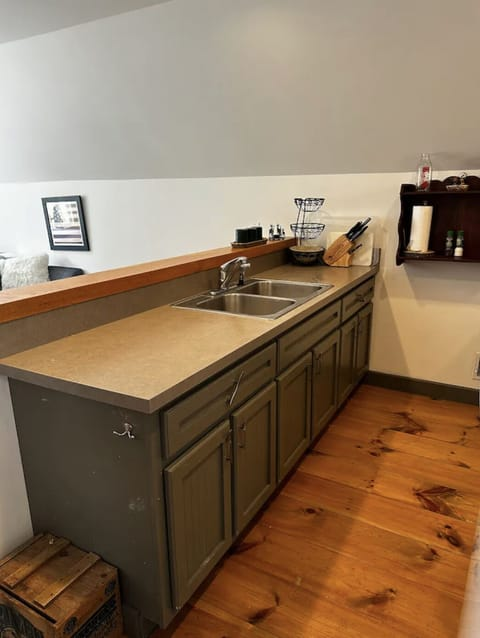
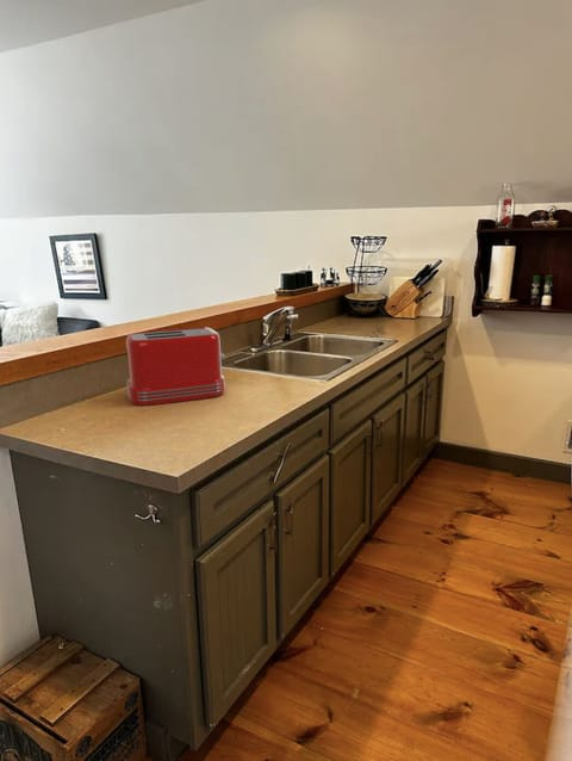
+ toaster [125,327,226,407]
